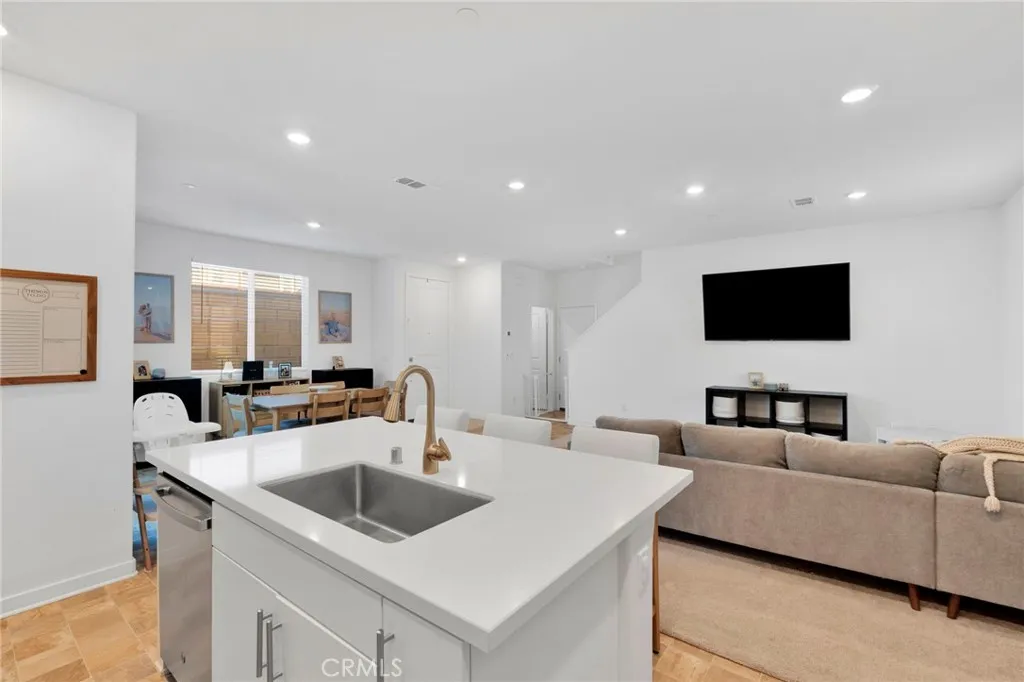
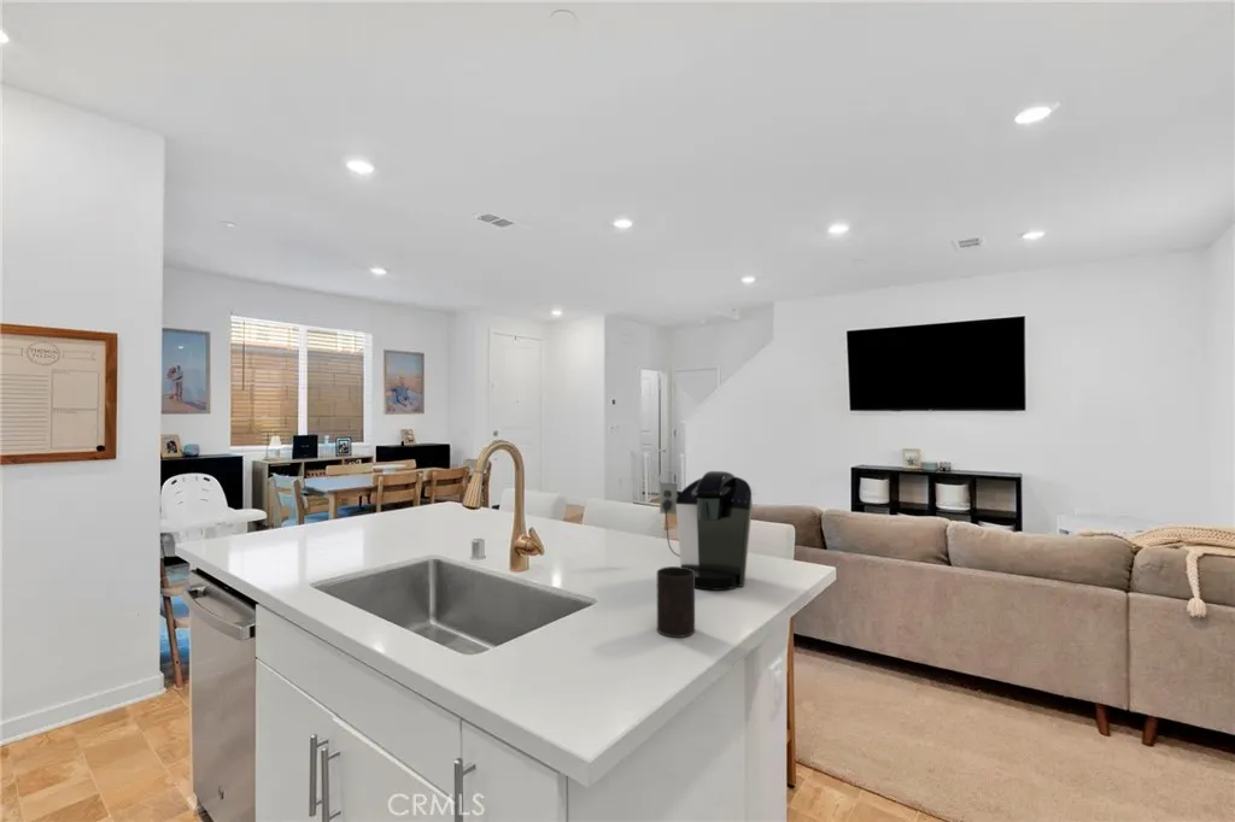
+ coffee maker [659,470,754,592]
+ cup [656,565,696,639]
